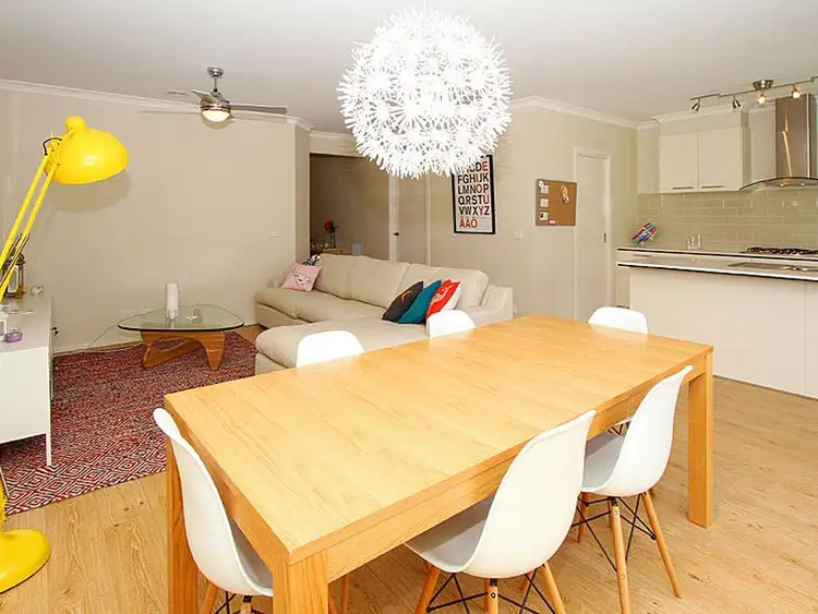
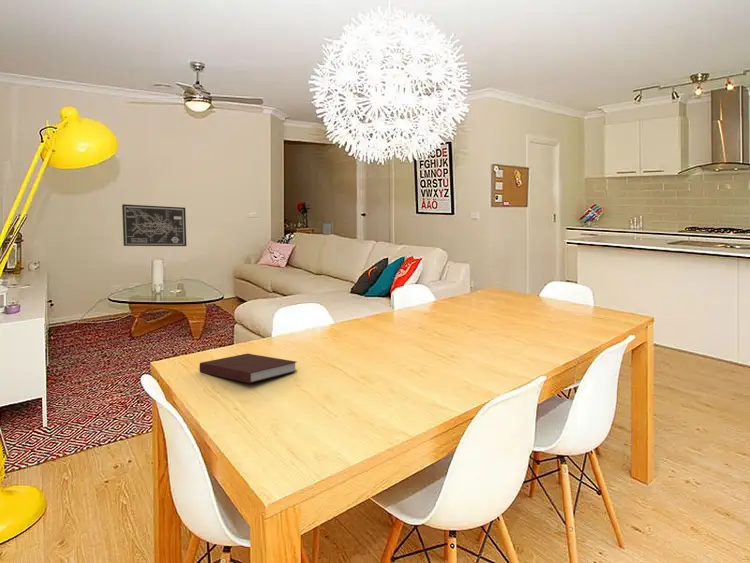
+ notebook [199,353,298,384]
+ wall art [121,203,187,247]
